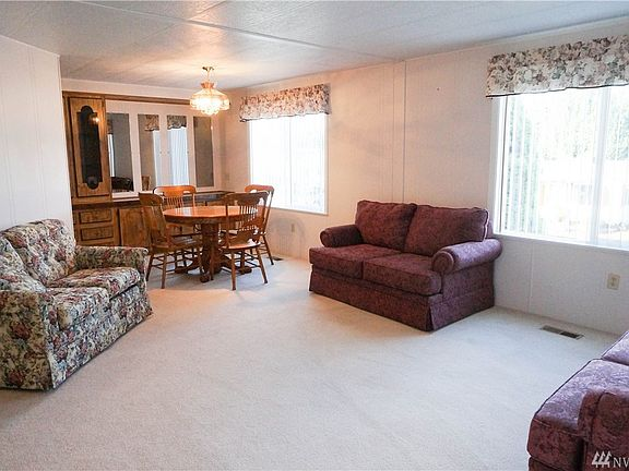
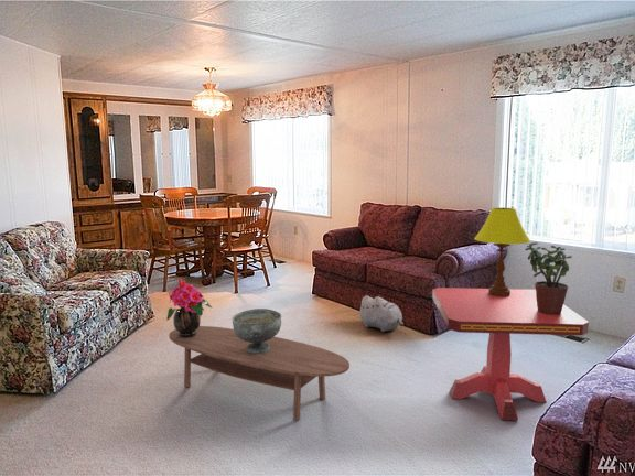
+ decorative bowl [230,307,282,354]
+ potted flower [165,278,215,337]
+ plush toy [356,294,405,333]
+ coffee table [168,325,351,422]
+ side table [431,286,590,422]
+ potted plant [524,241,573,315]
+ table lamp [473,207,531,296]
